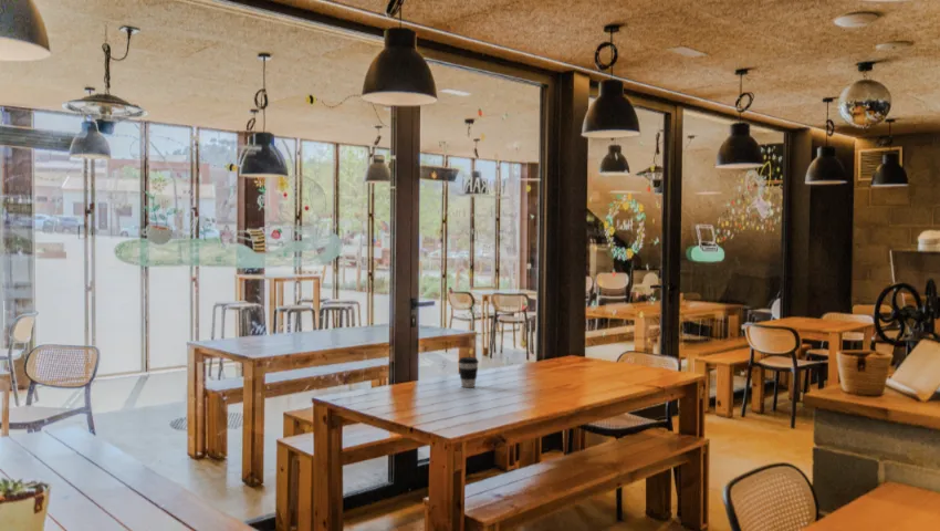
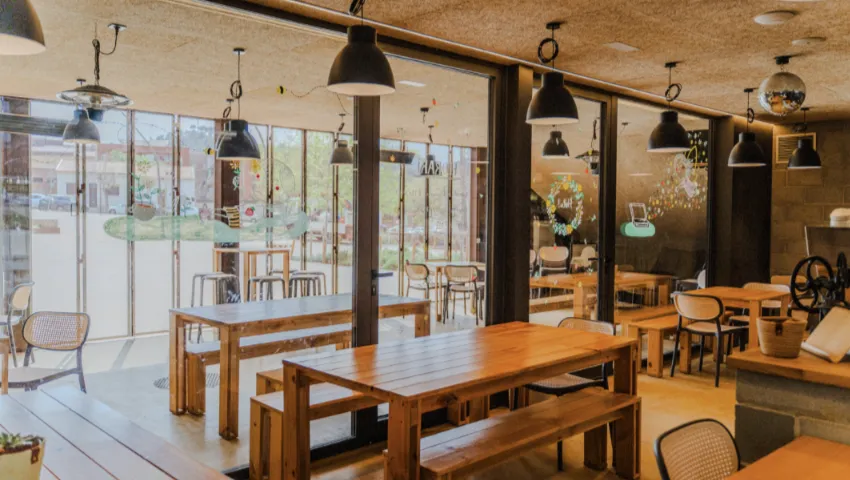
- coffee cup [458,356,480,388]
